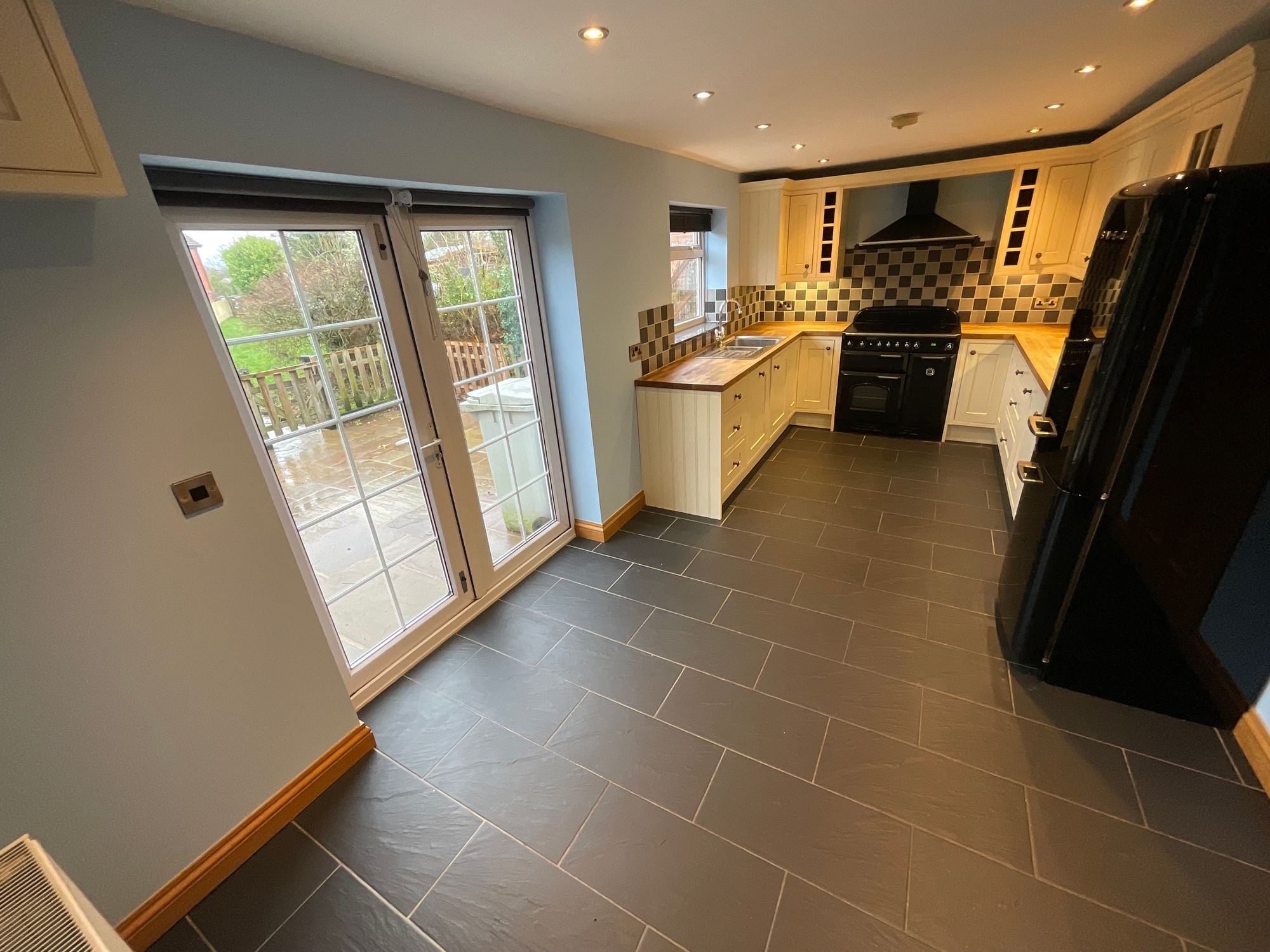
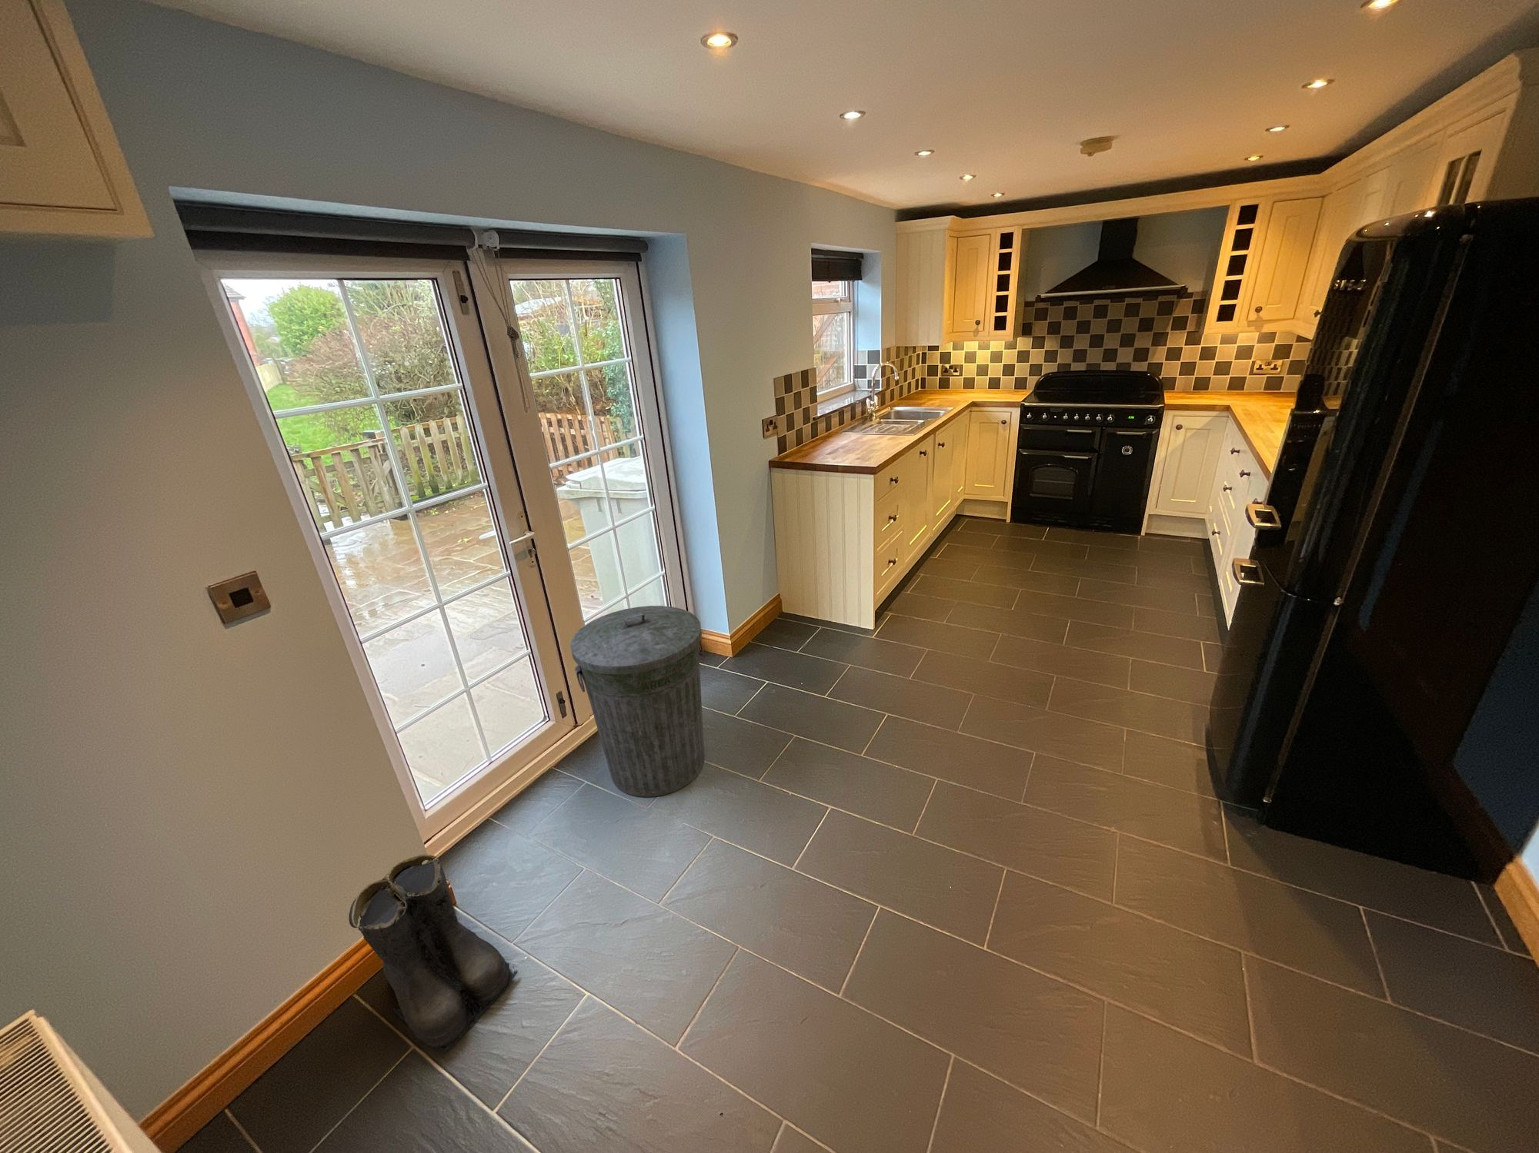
+ trash can [570,604,705,798]
+ boots [348,853,520,1054]
